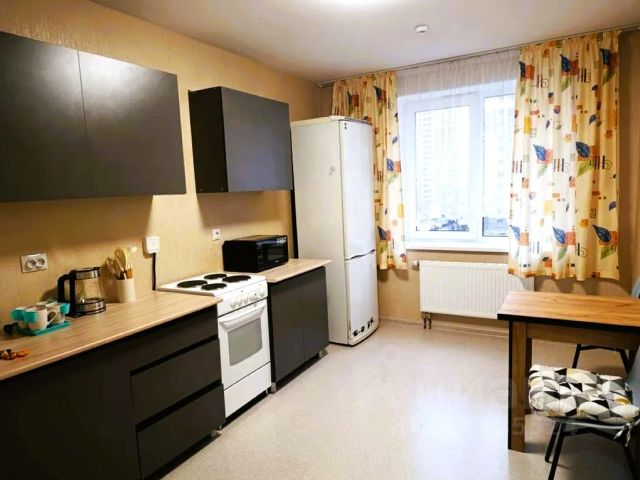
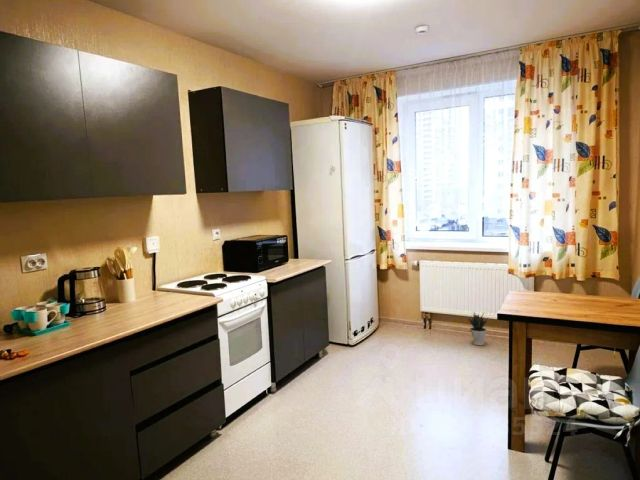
+ potted plant [466,312,491,346]
